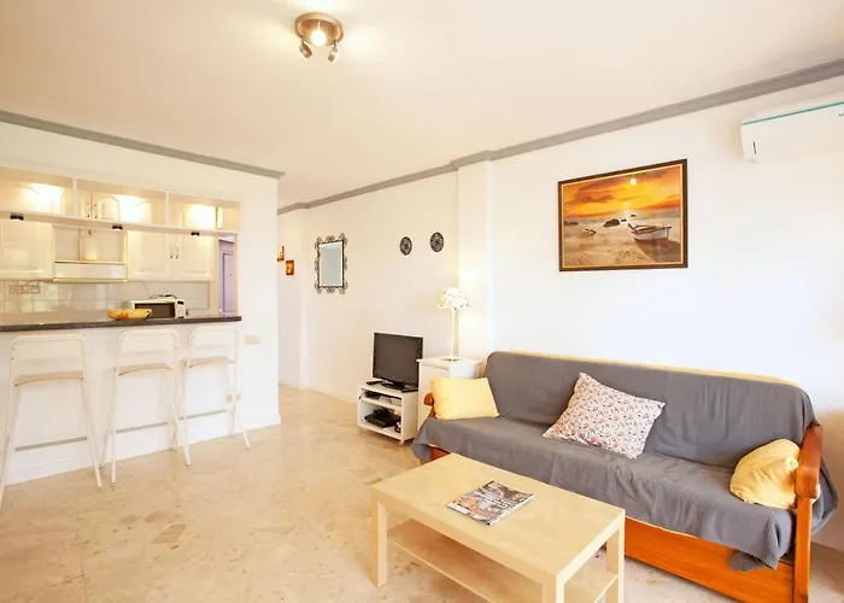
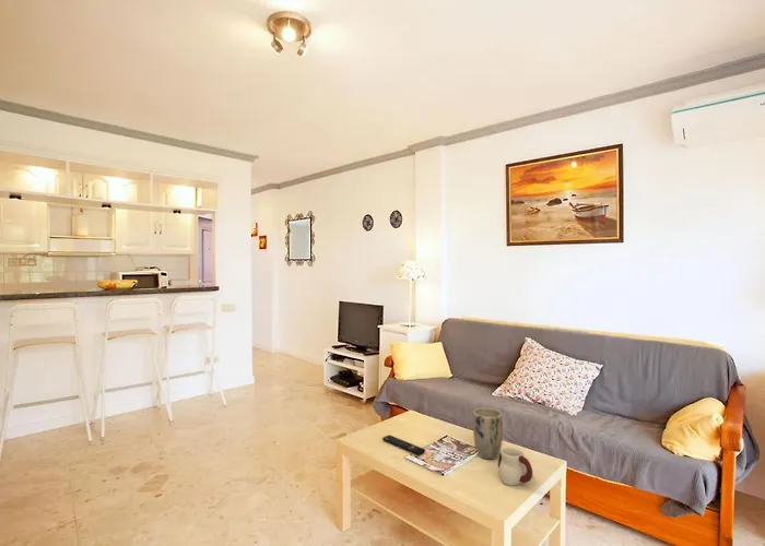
+ plant pot [472,407,504,461]
+ remote control [381,435,426,455]
+ mug [497,447,533,486]
